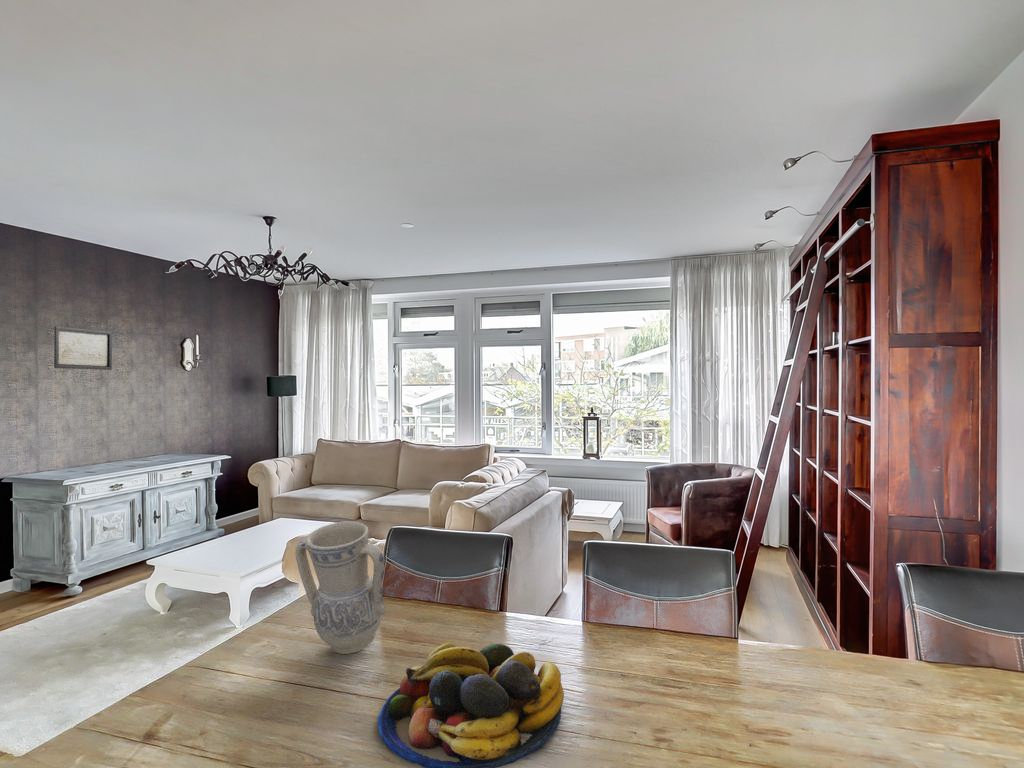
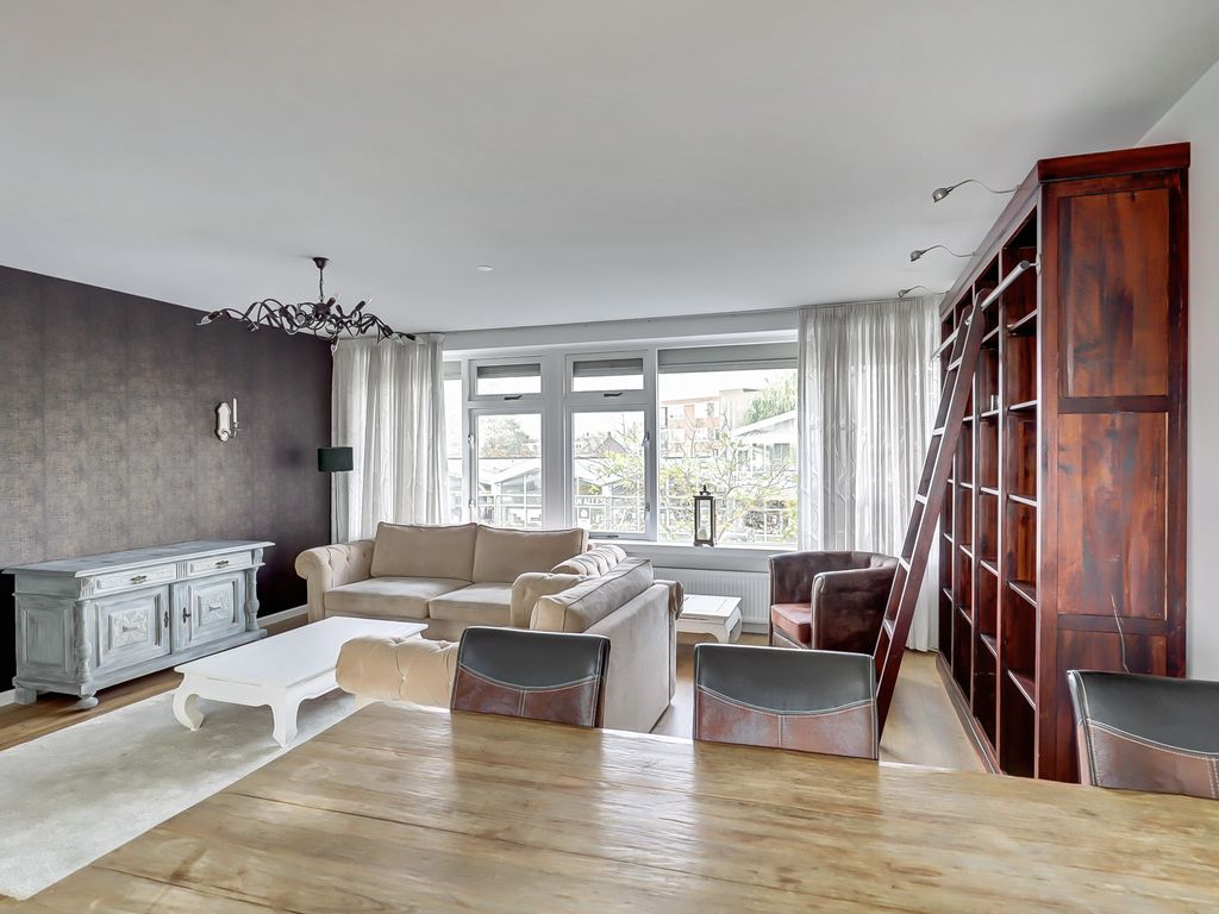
- vase [294,520,387,655]
- wall art [53,325,113,371]
- fruit bowl [377,642,565,768]
